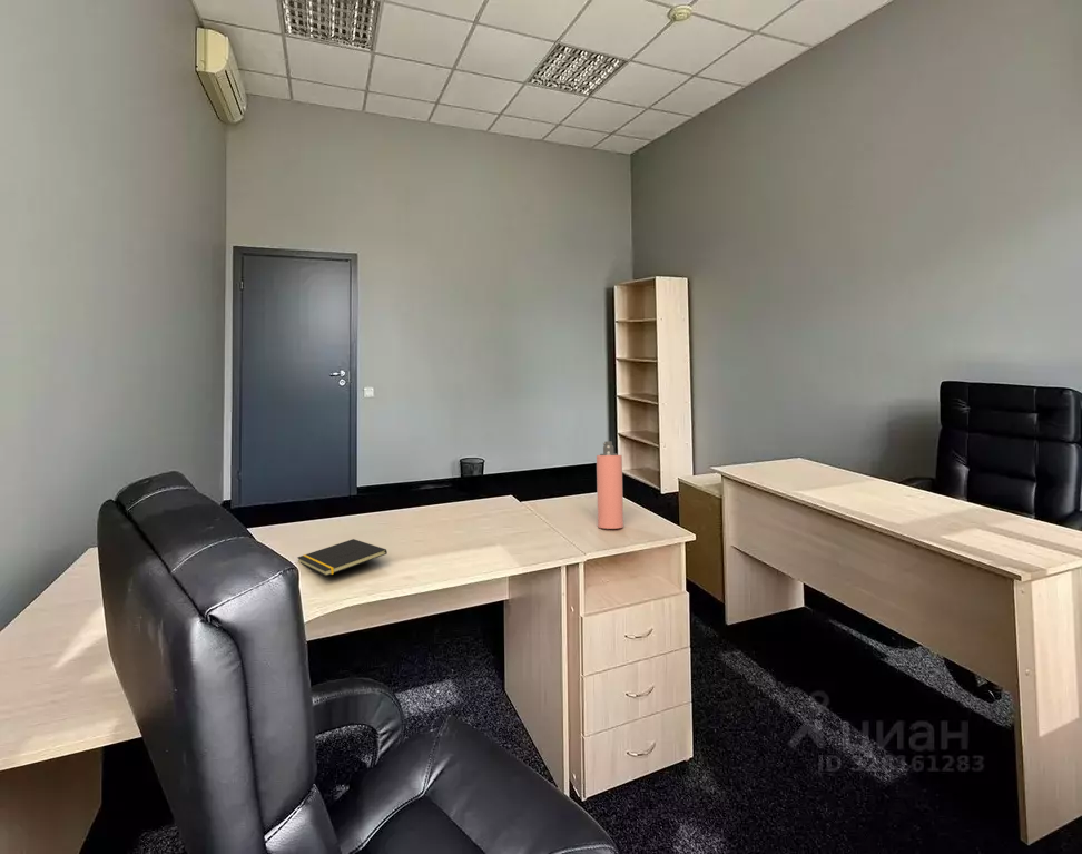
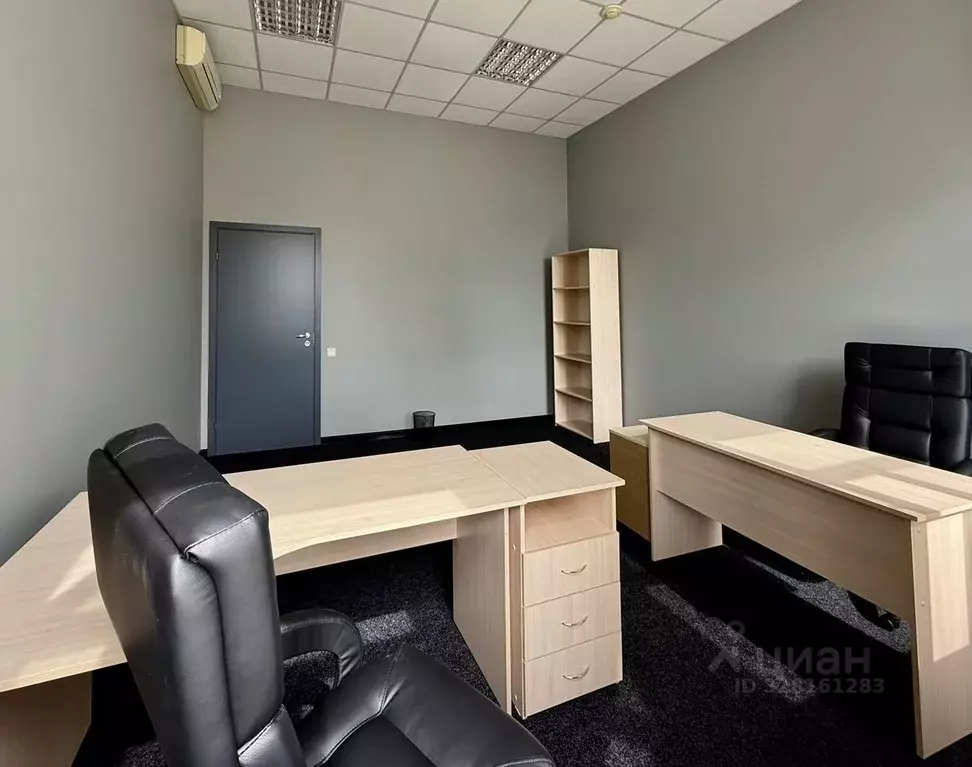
- notepad [296,538,388,577]
- spray bottle [596,440,624,530]
